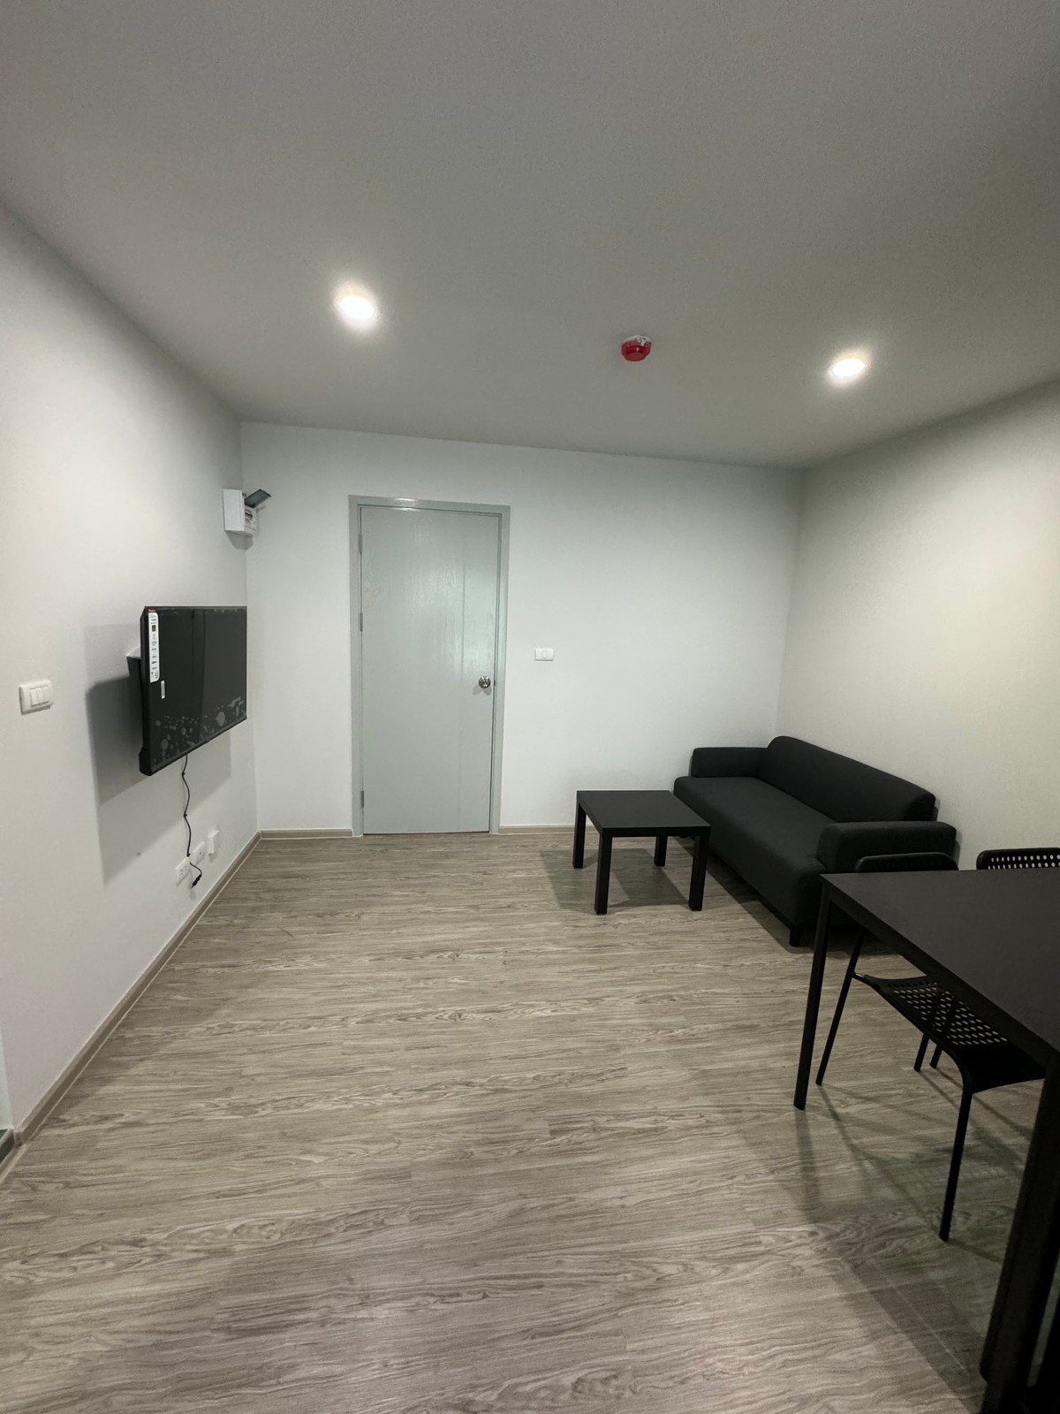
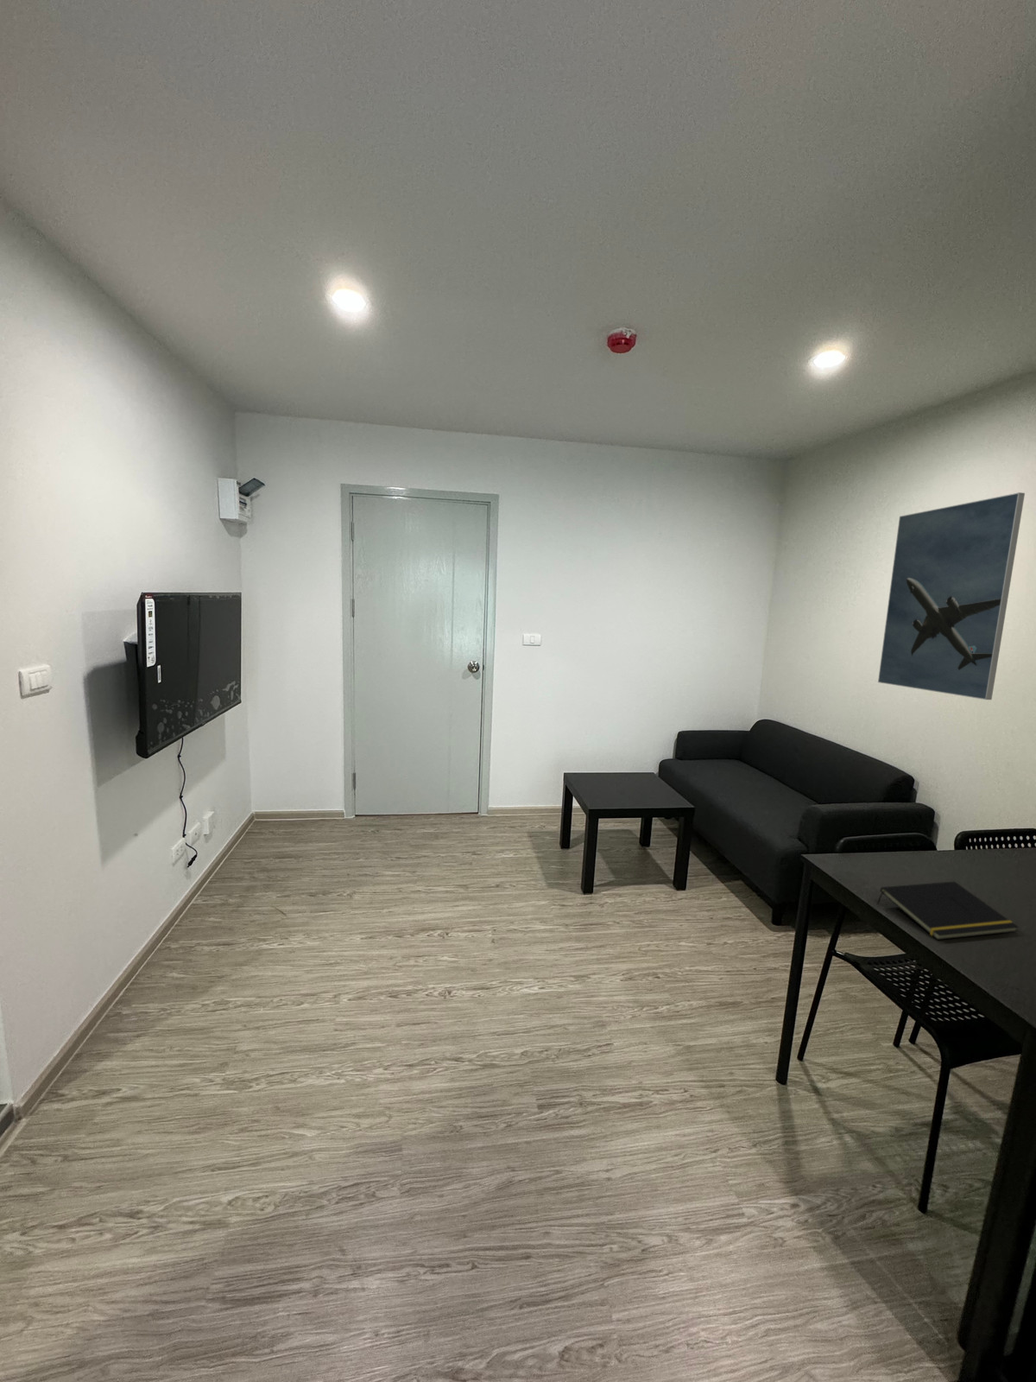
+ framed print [877,492,1025,701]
+ notepad [876,880,1020,940]
